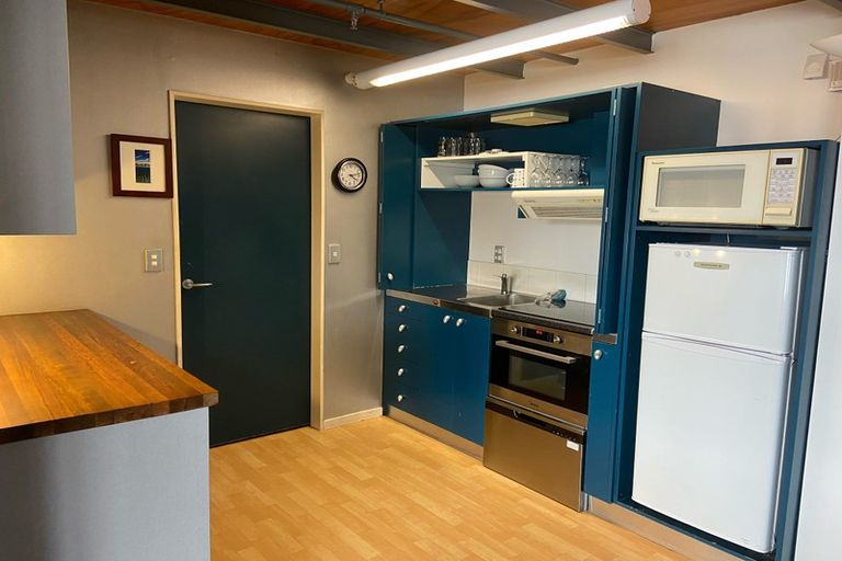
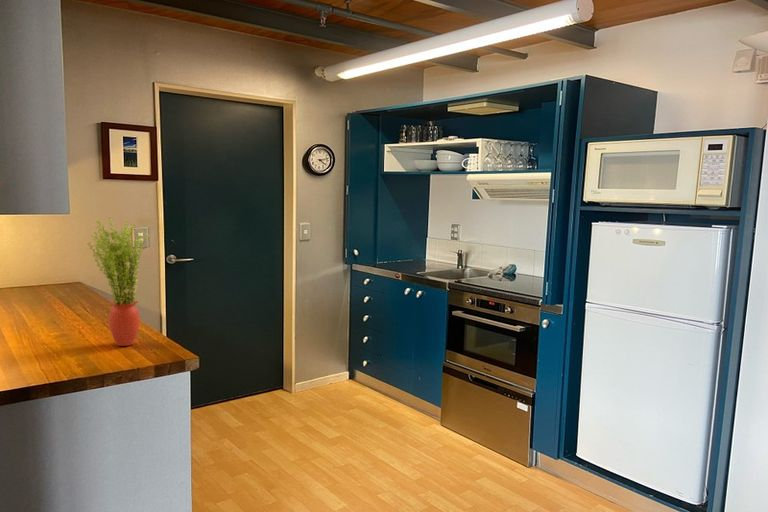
+ potted plant [87,217,151,347]
